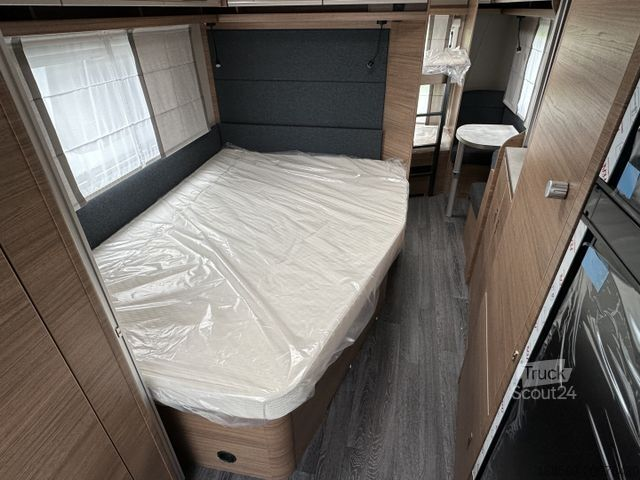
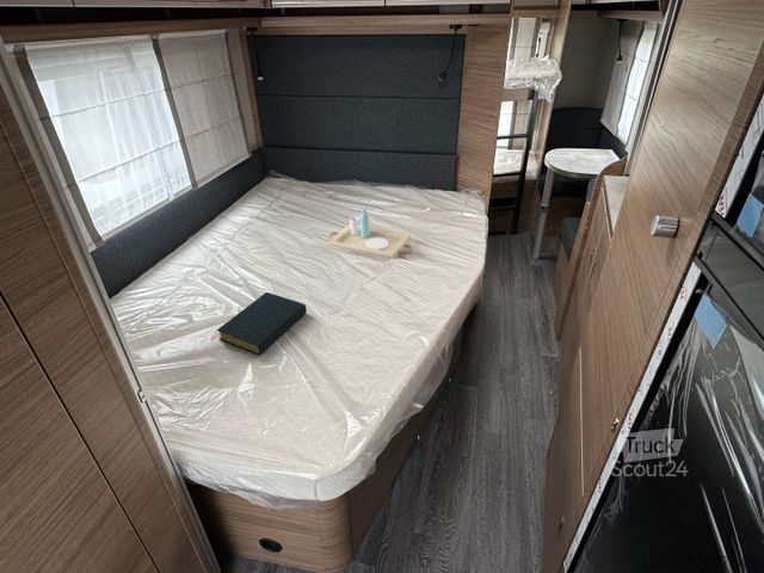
+ serving tray [326,209,413,260]
+ hardback book [216,291,308,356]
